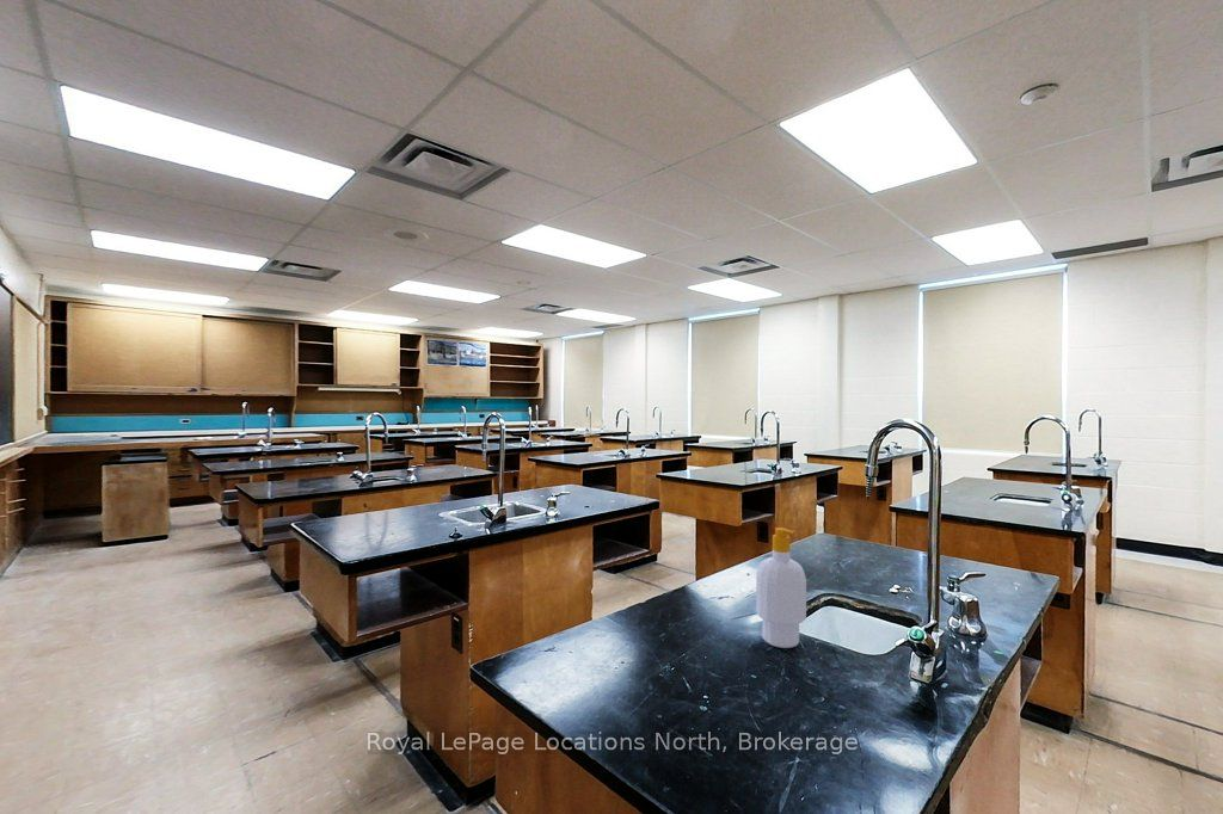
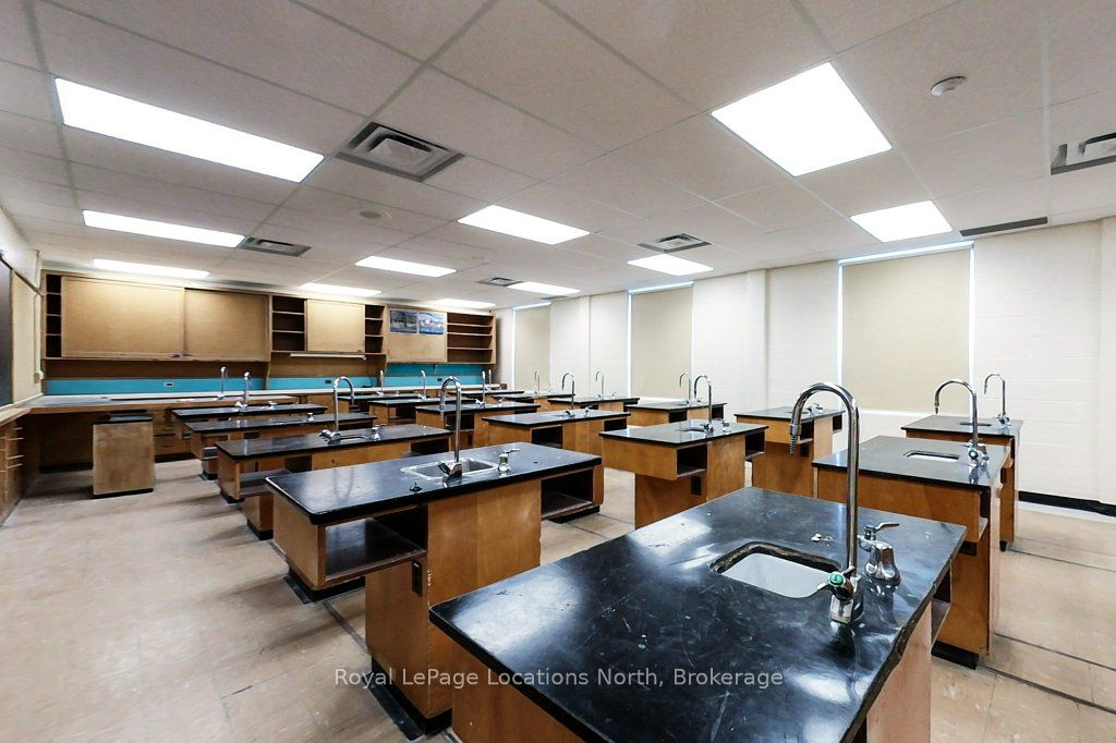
- soap bottle [755,526,807,649]
